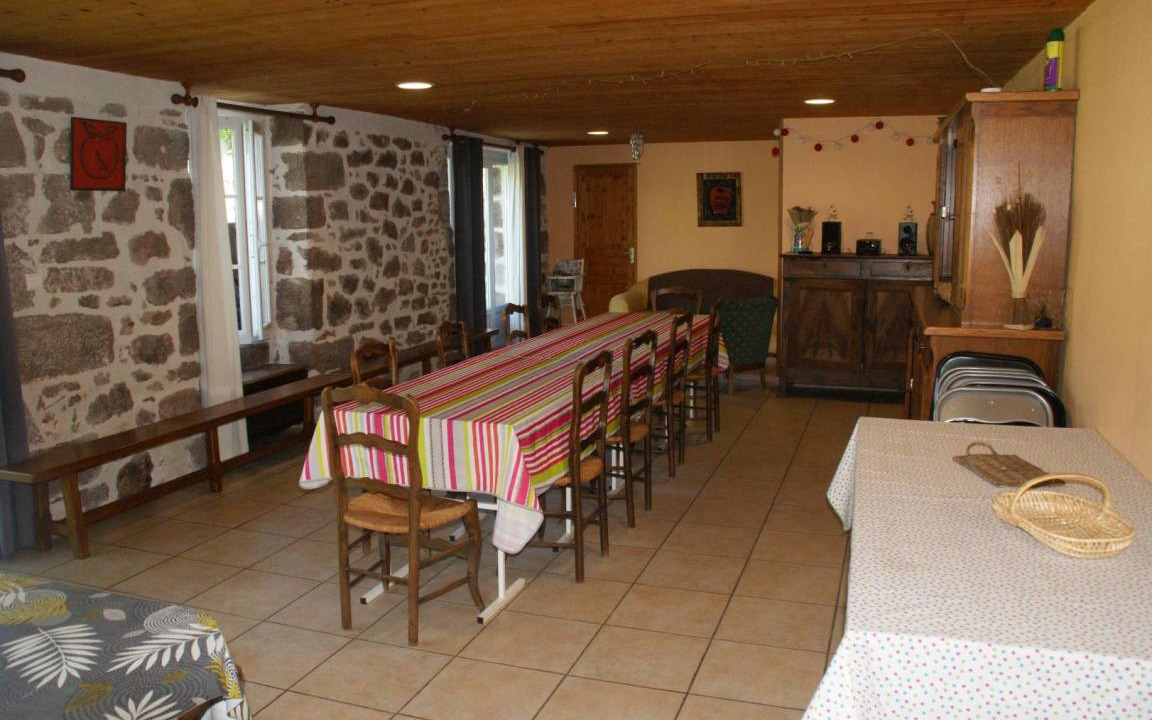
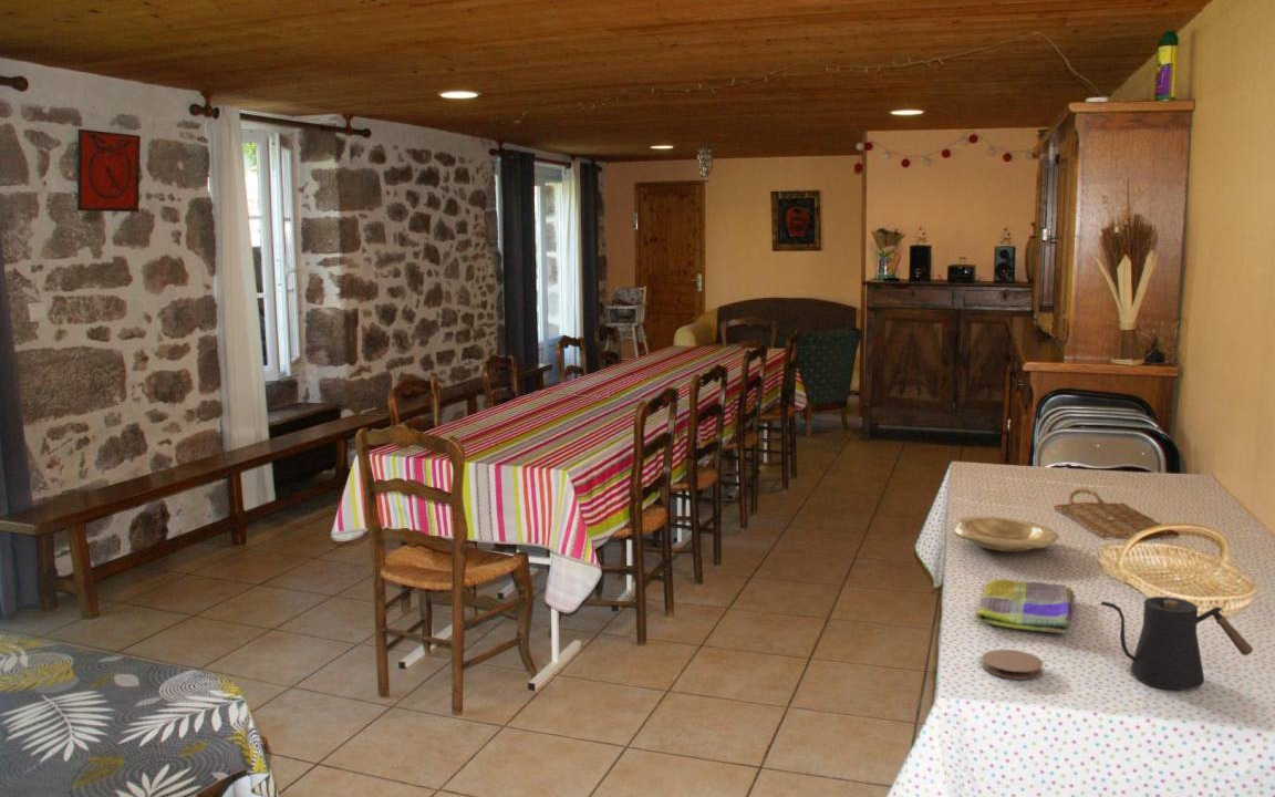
+ plate [953,515,1060,552]
+ coaster [981,649,1044,681]
+ dish towel [975,578,1077,635]
+ kettle [1098,596,1254,691]
